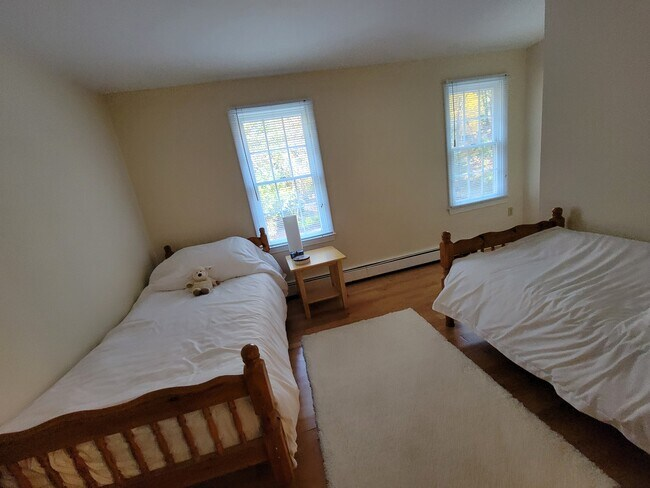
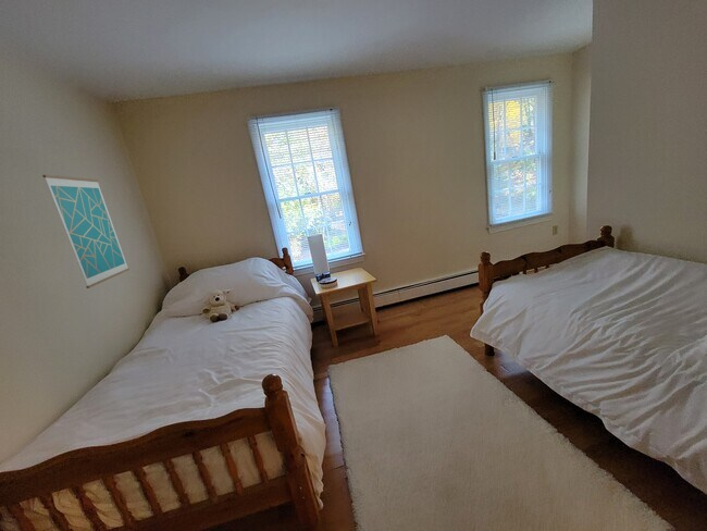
+ wall art [41,174,131,289]
